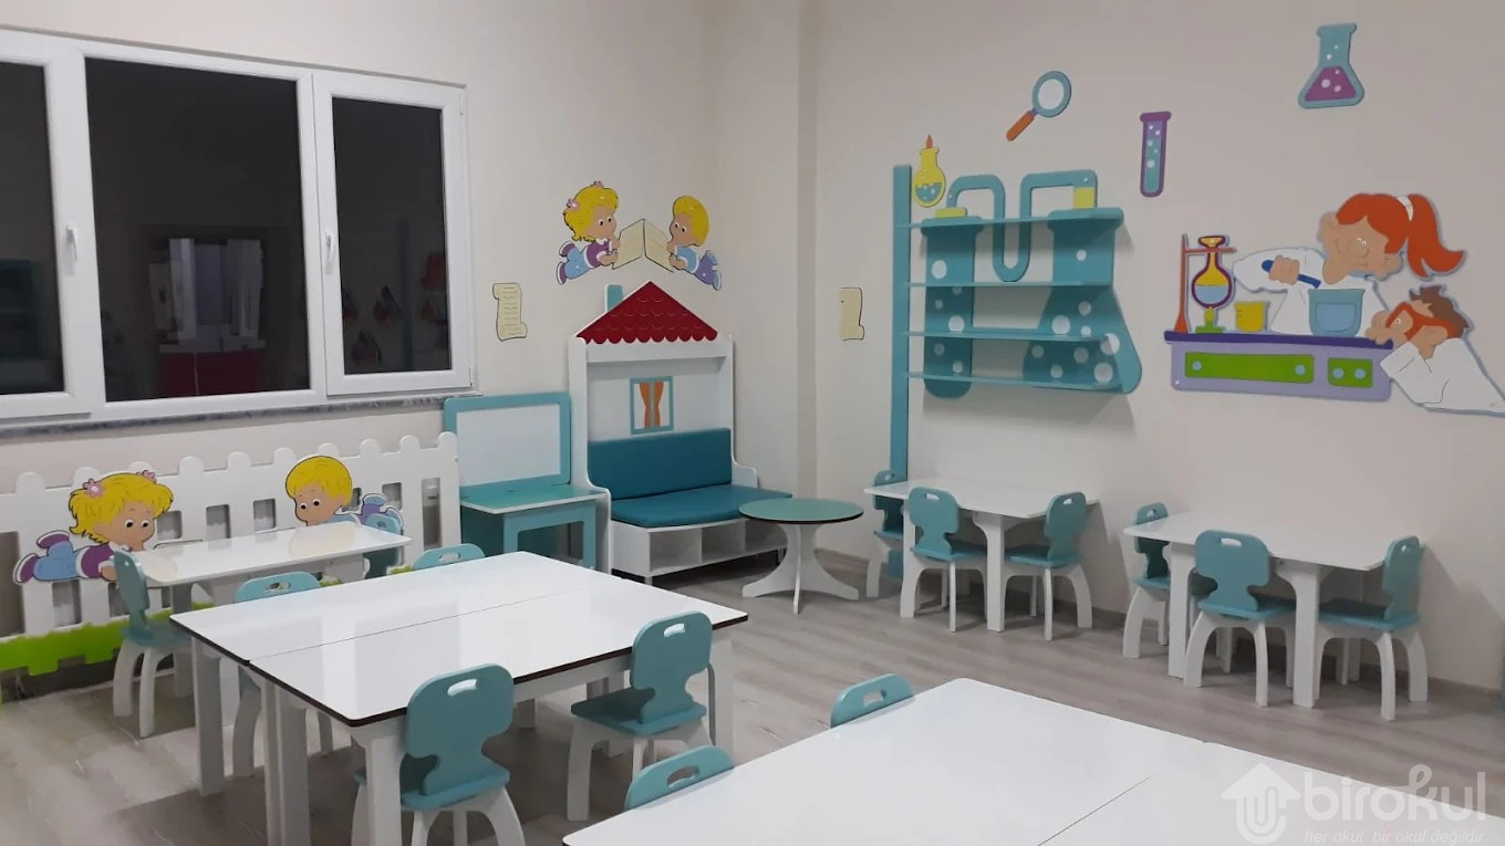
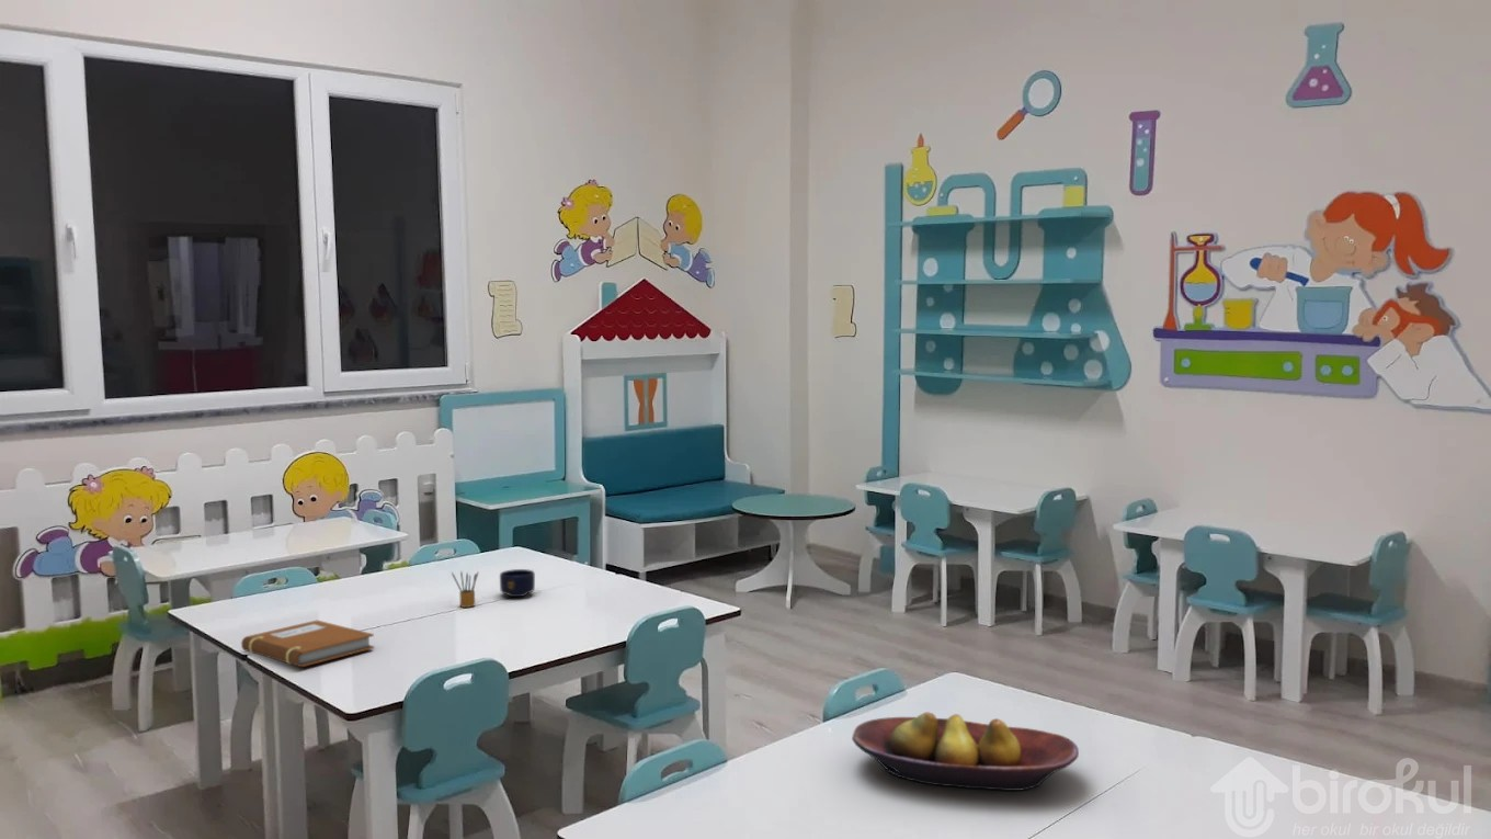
+ fruit bowl [851,711,1080,792]
+ mug [499,568,536,598]
+ pencil box [451,570,479,609]
+ notebook [240,619,375,668]
